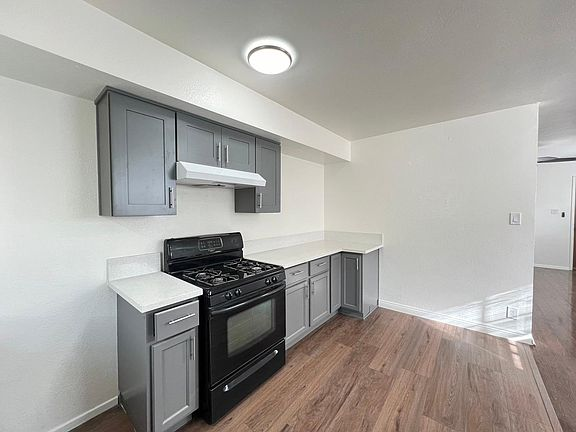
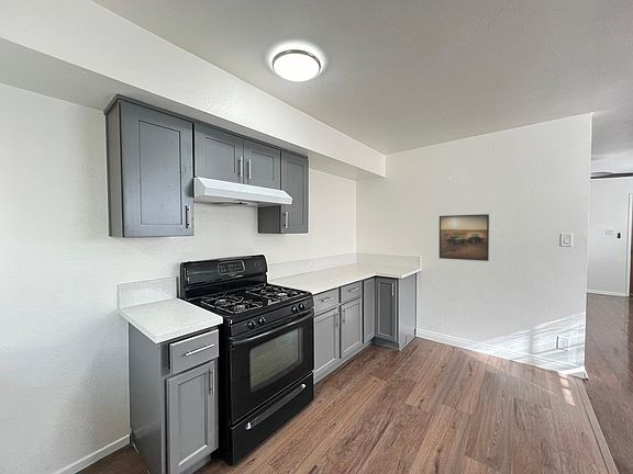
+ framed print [438,213,490,262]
